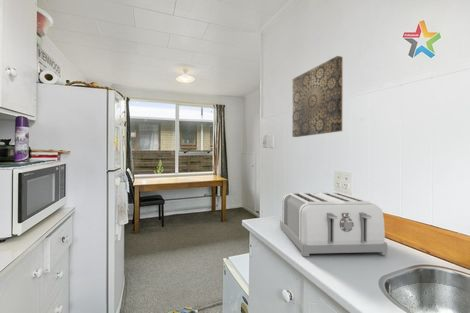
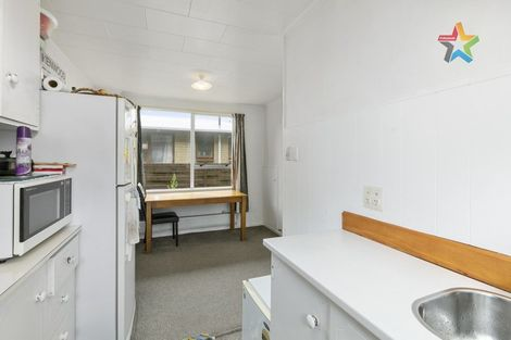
- wall art [291,55,344,138]
- toaster [279,192,388,257]
